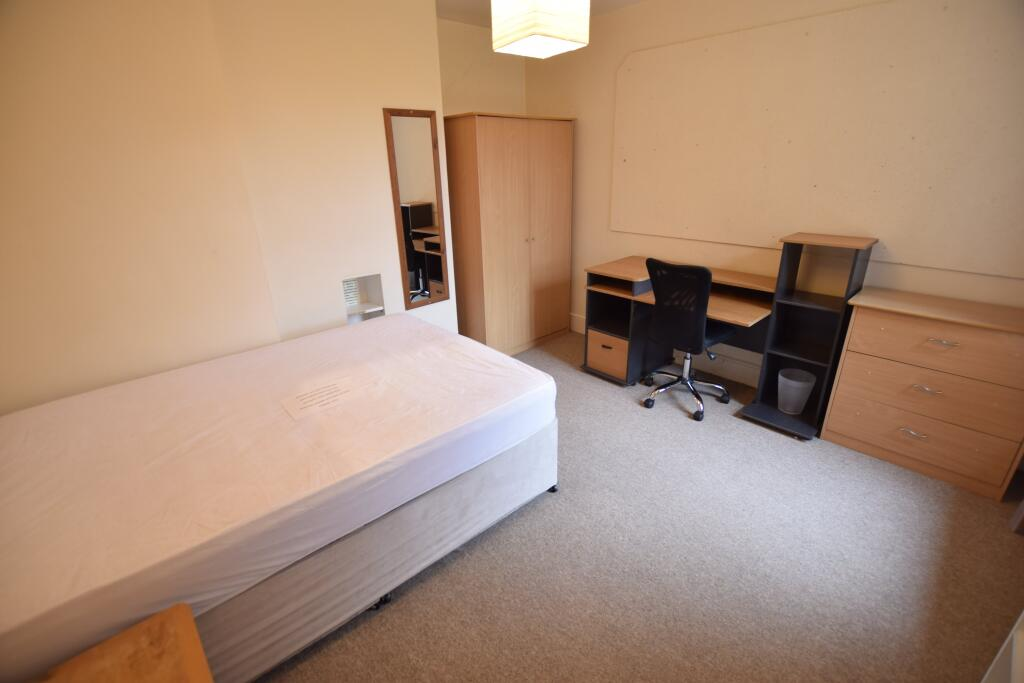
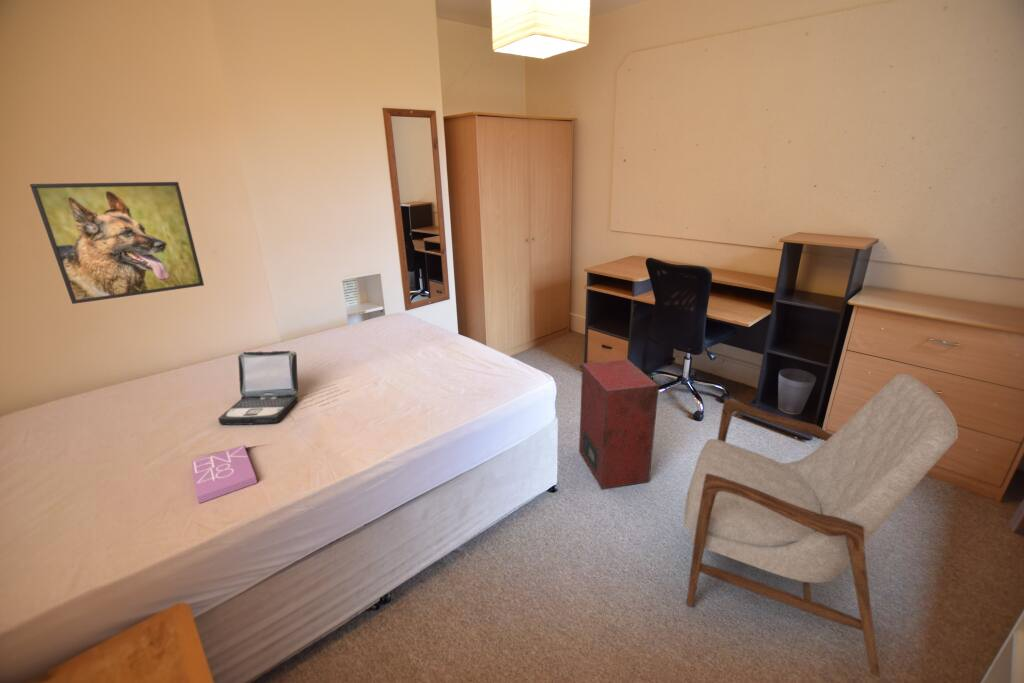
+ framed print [29,181,205,305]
+ book [190,444,258,504]
+ armchair [683,373,959,678]
+ speaker [578,358,660,490]
+ laptop [217,350,299,426]
